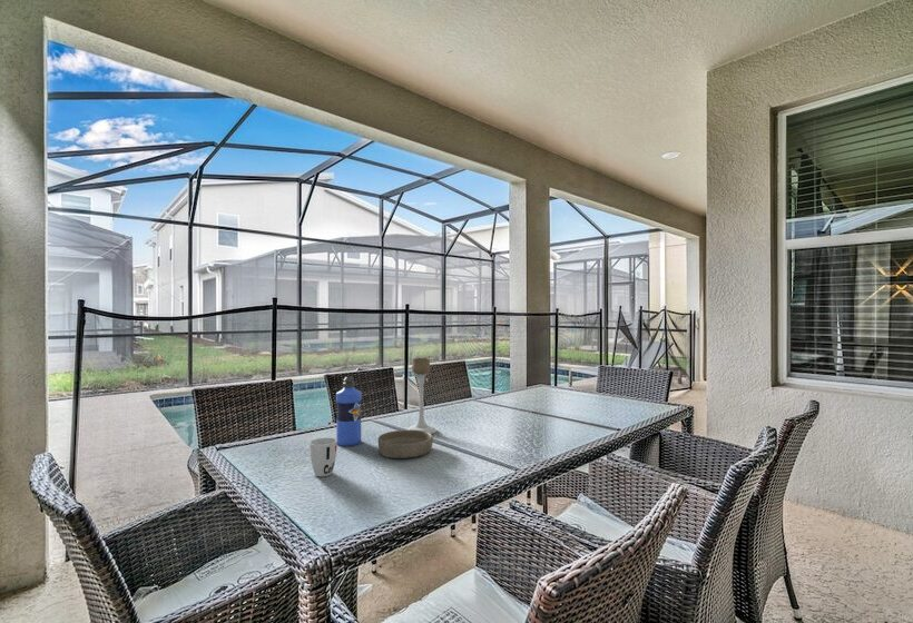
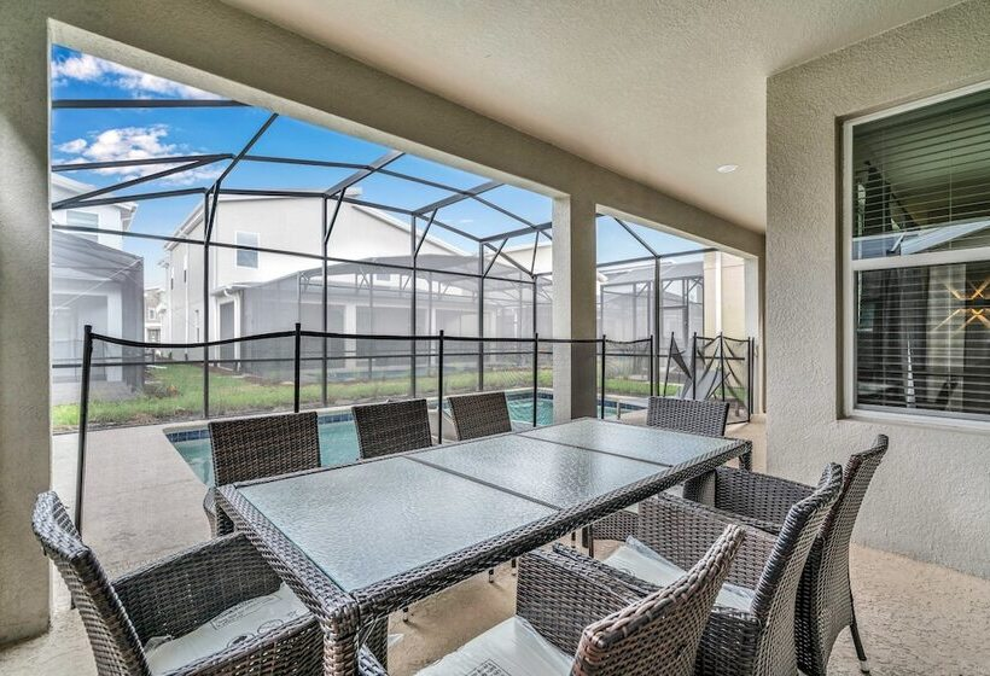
- cup [308,436,337,477]
- water bottle [335,375,363,447]
- bowl [377,429,434,459]
- candle holder [408,357,438,435]
